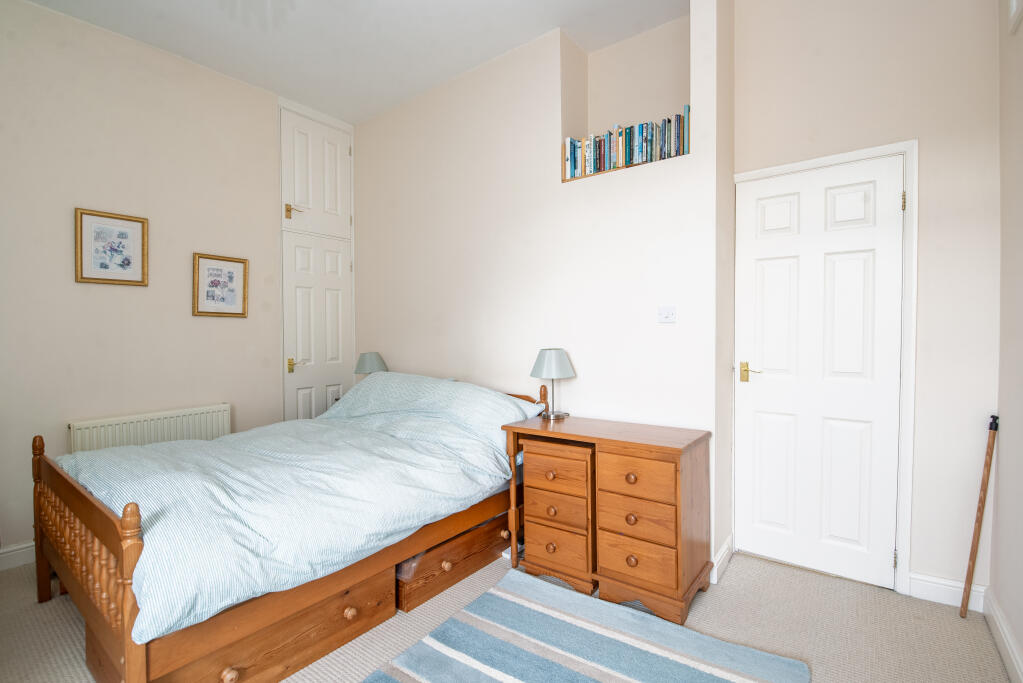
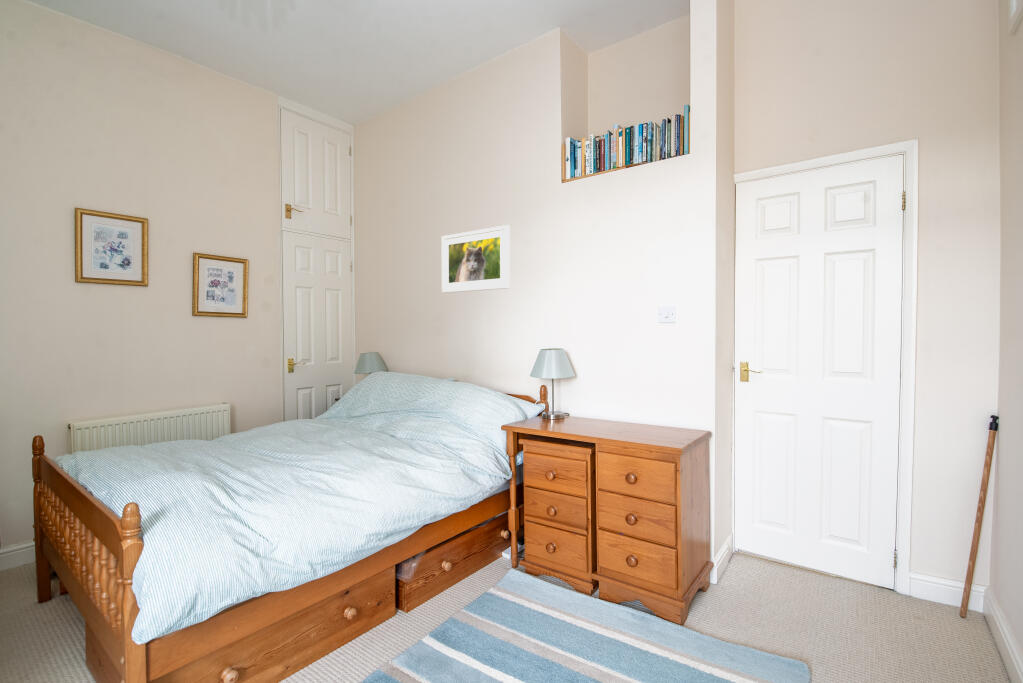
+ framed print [441,224,511,294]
